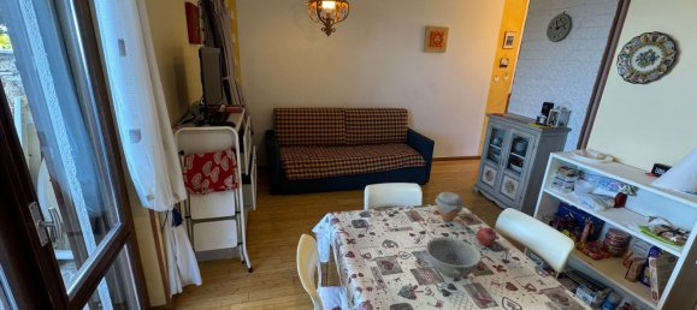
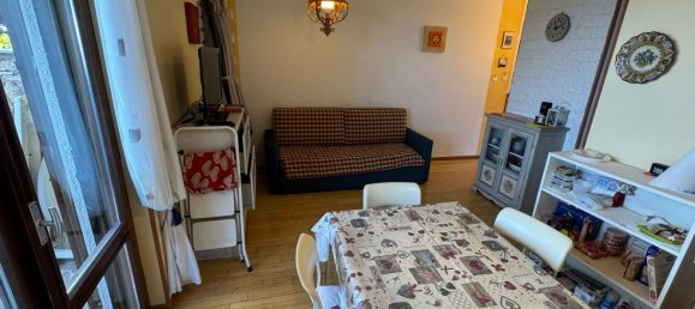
- fruit [476,226,497,248]
- jar [435,191,465,222]
- bowl [425,236,483,279]
